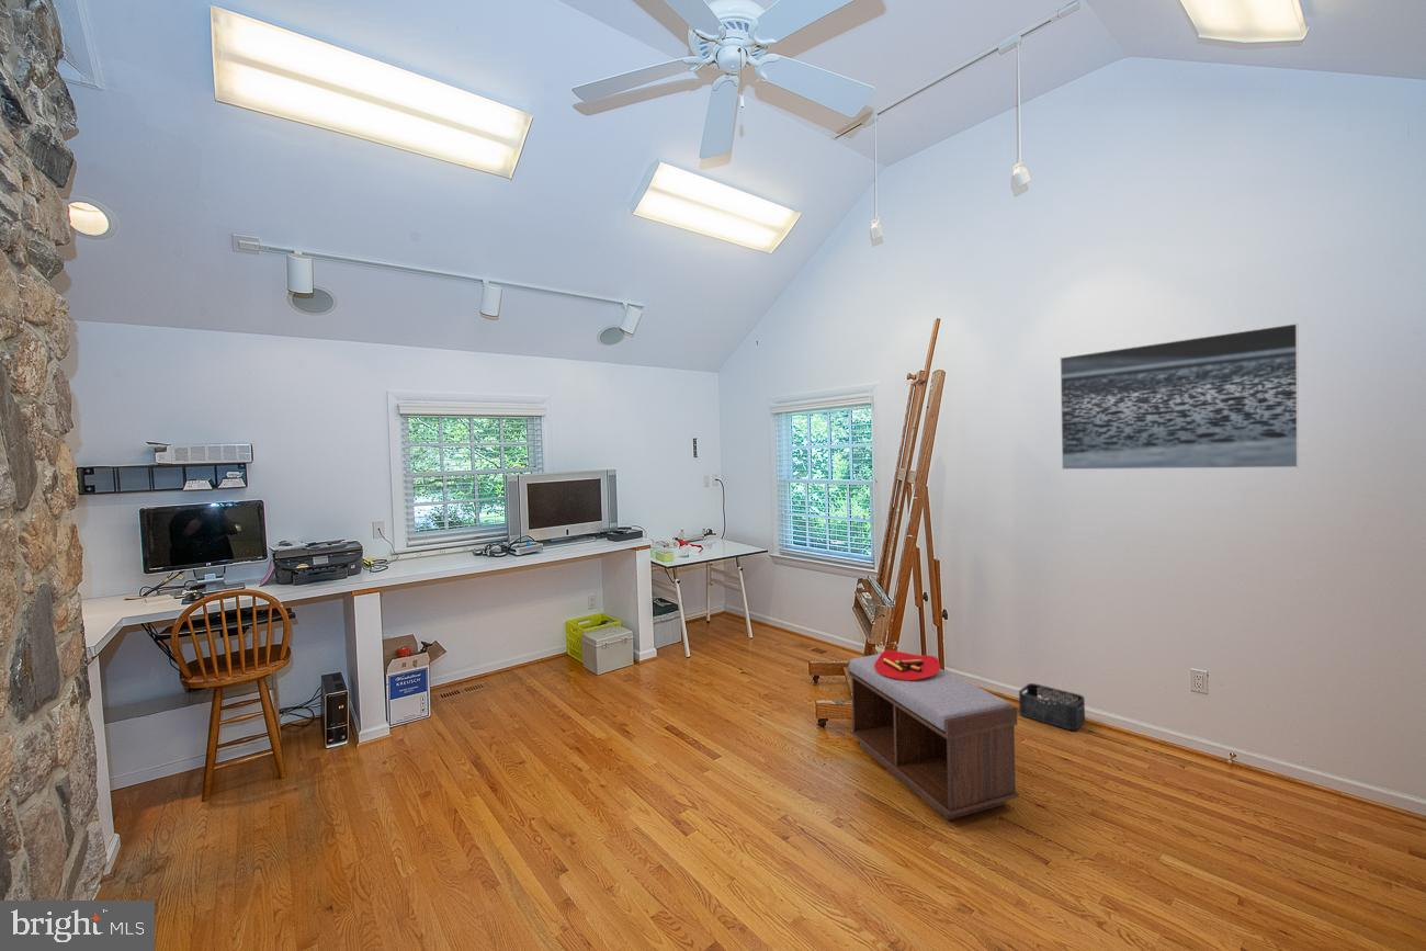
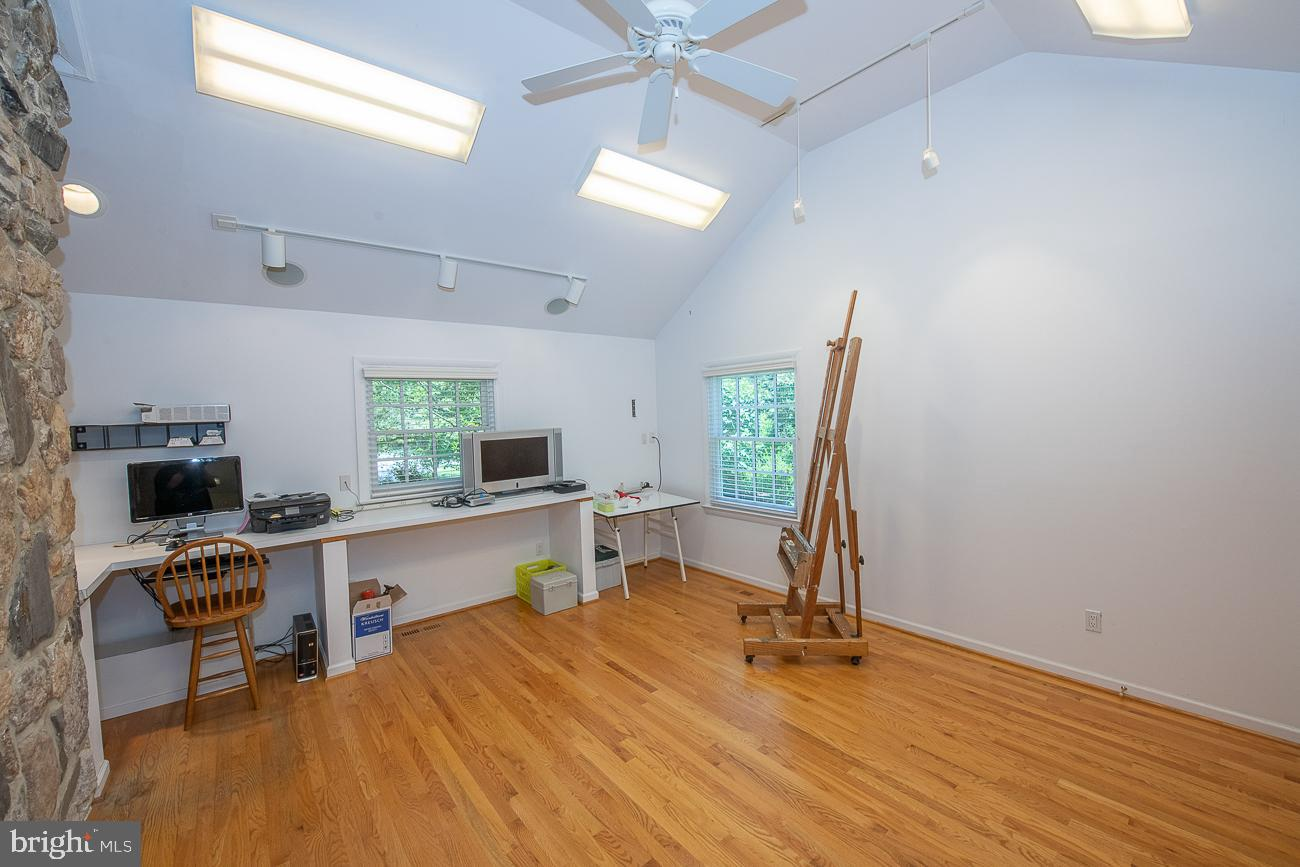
- bench [847,650,1020,822]
- storage bin [1018,682,1086,732]
- artist palette [874,649,941,680]
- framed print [1059,322,1300,471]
